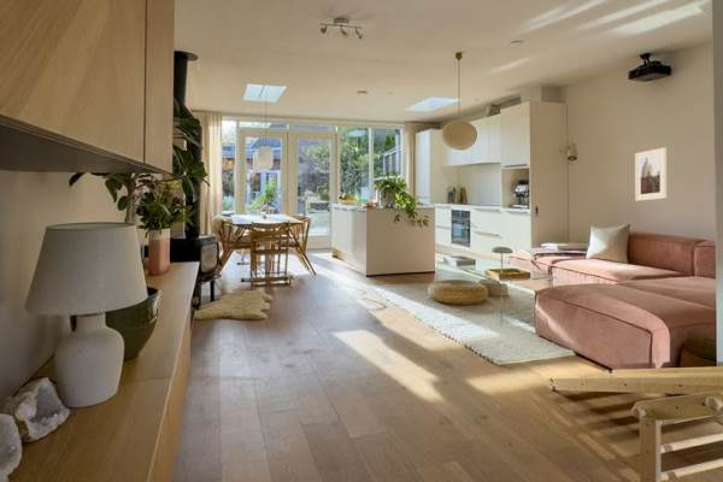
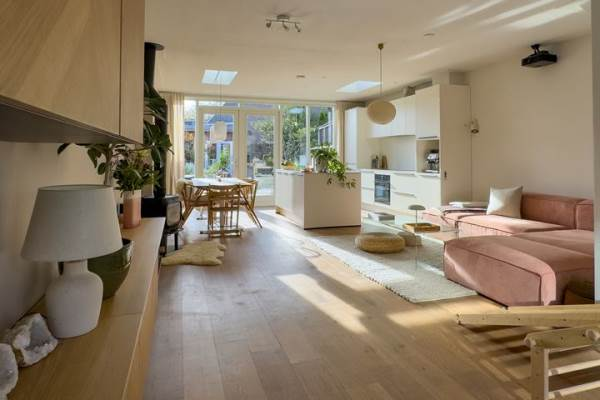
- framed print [634,146,668,202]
